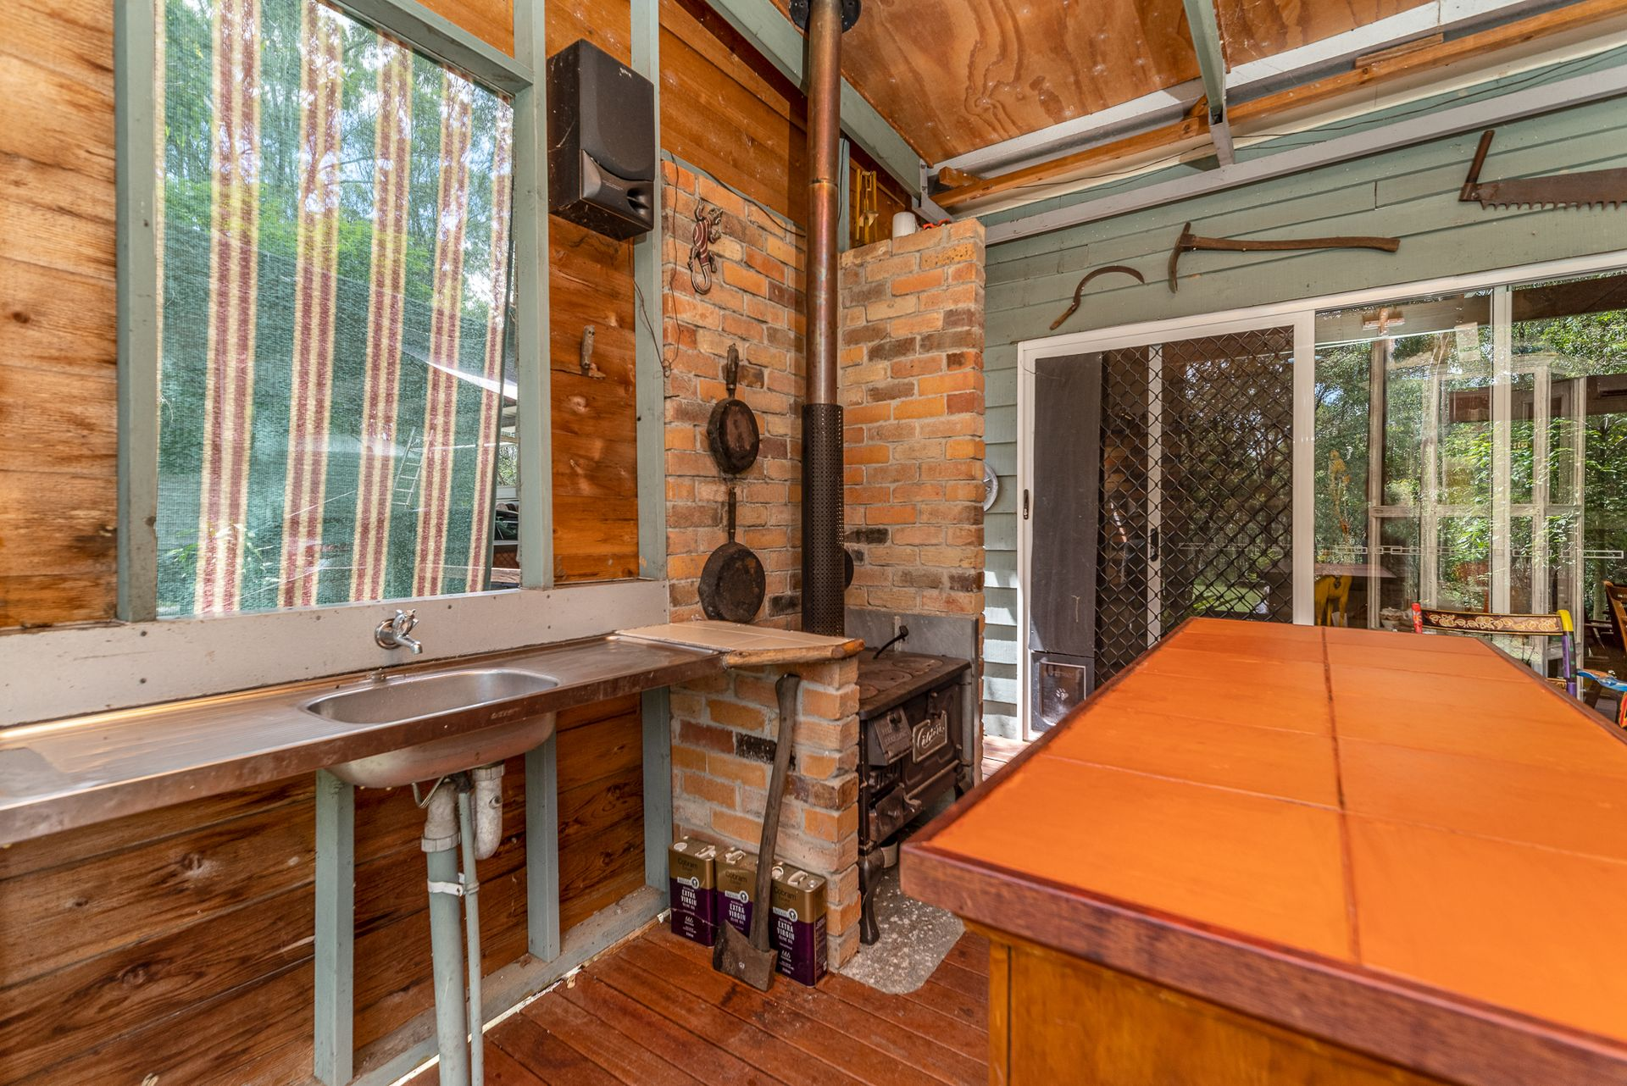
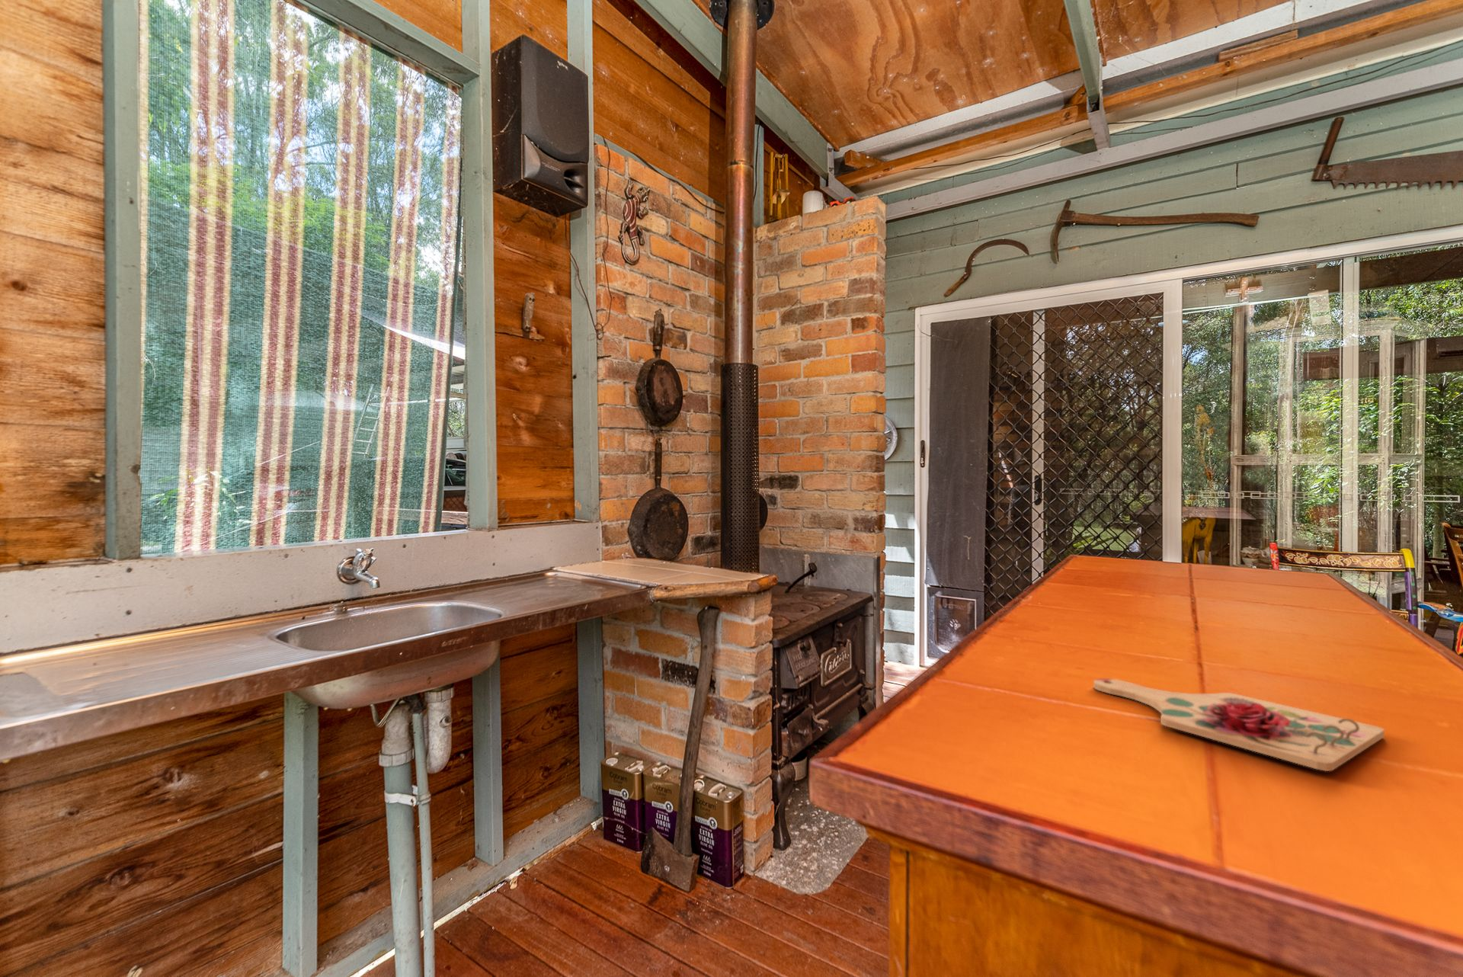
+ cutting board [1092,677,1386,772]
